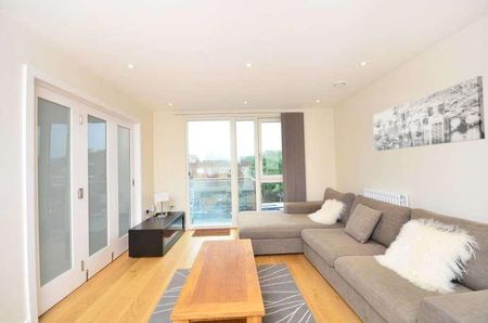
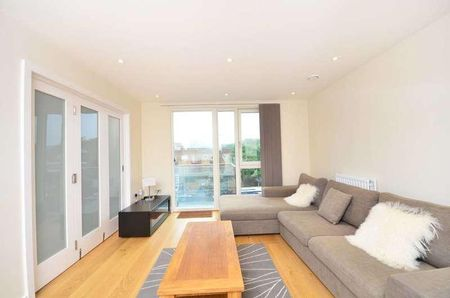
- wall art [372,75,486,152]
